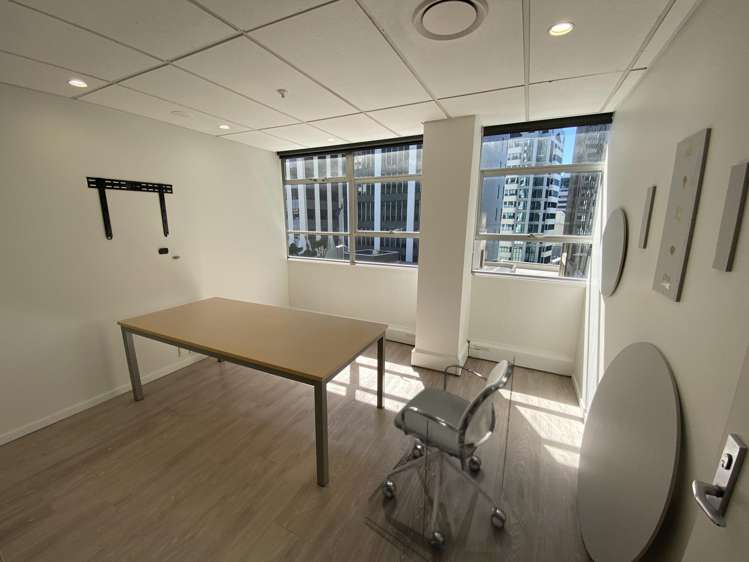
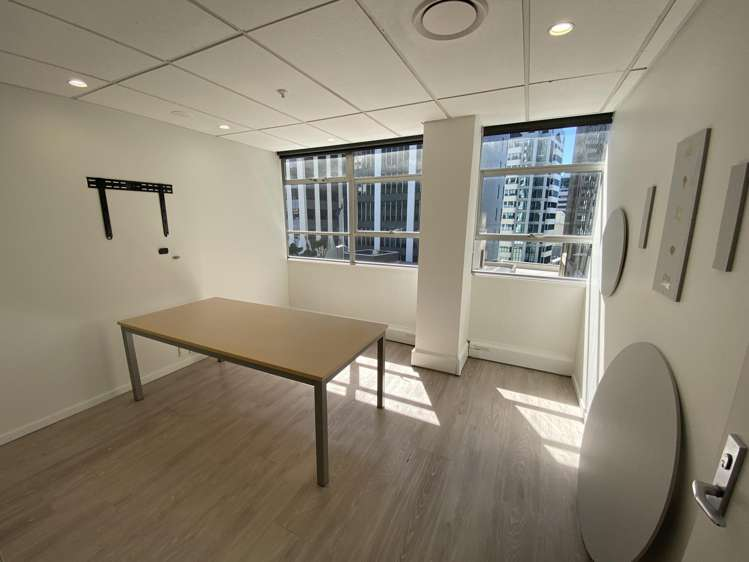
- office chair [365,355,516,562]
